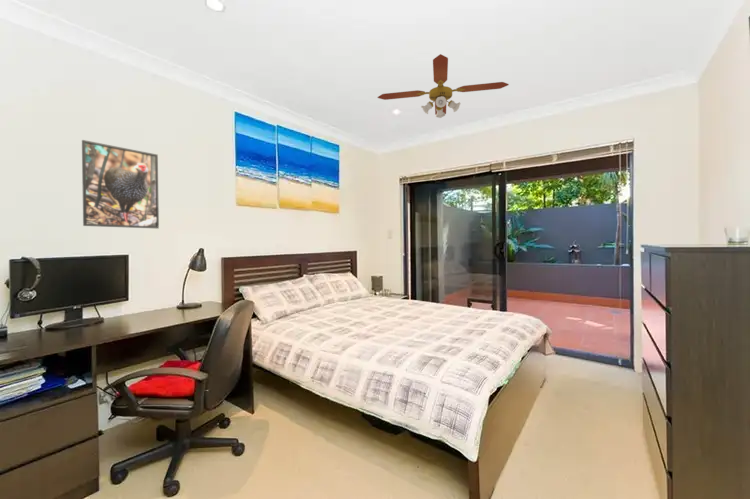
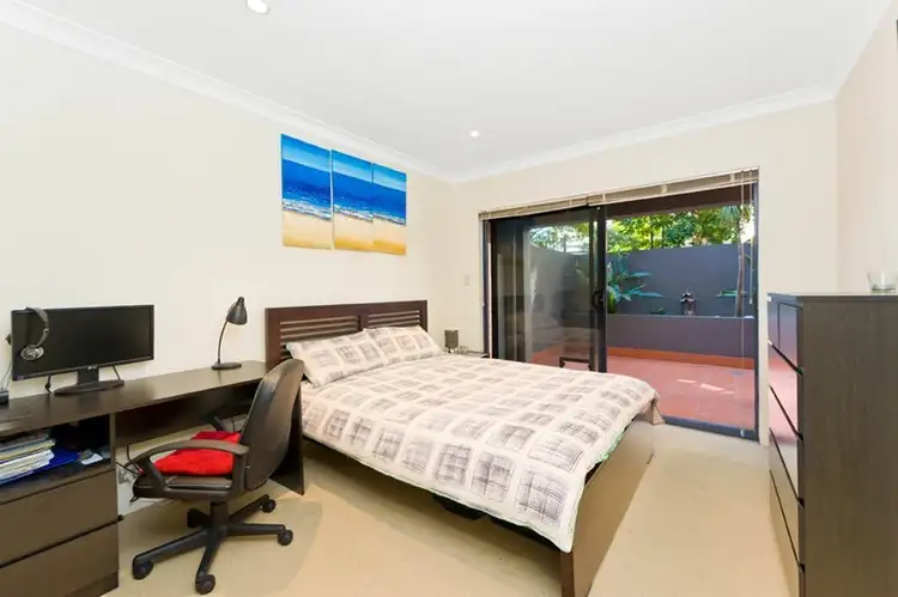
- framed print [81,139,160,230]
- ceiling fan [377,53,510,119]
